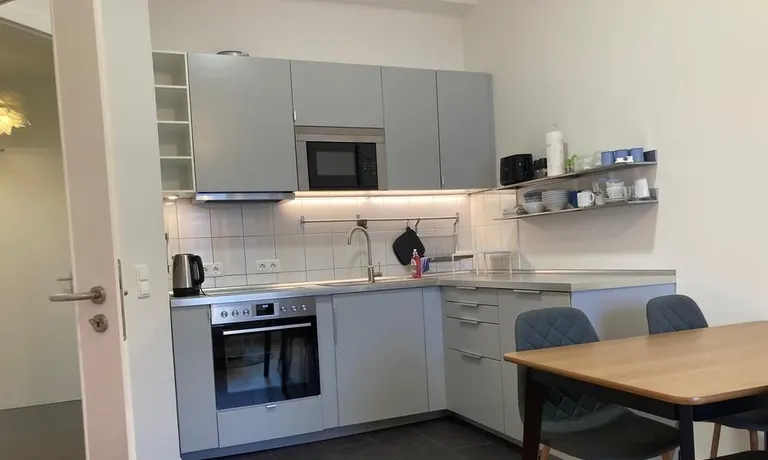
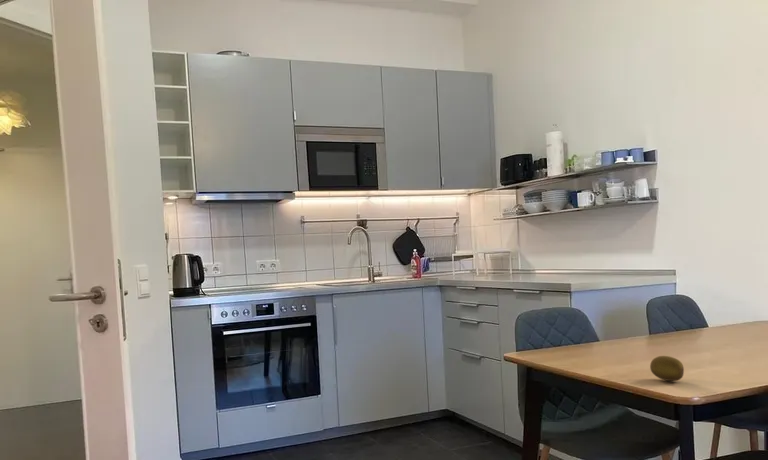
+ fruit [649,355,685,382]
